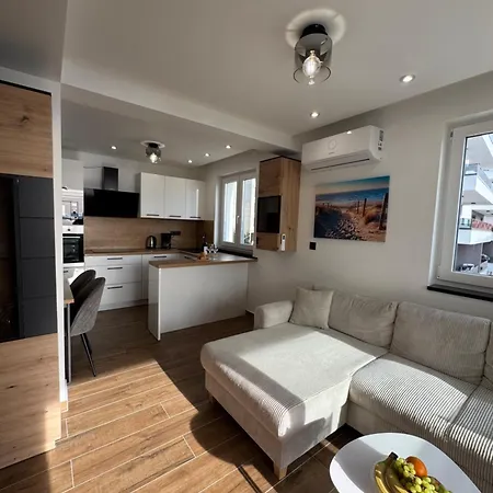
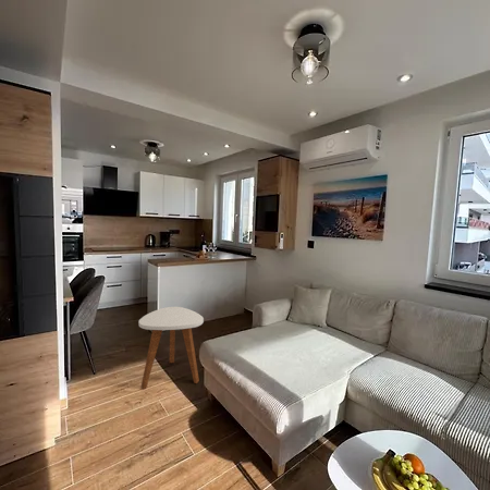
+ side table [137,306,205,390]
